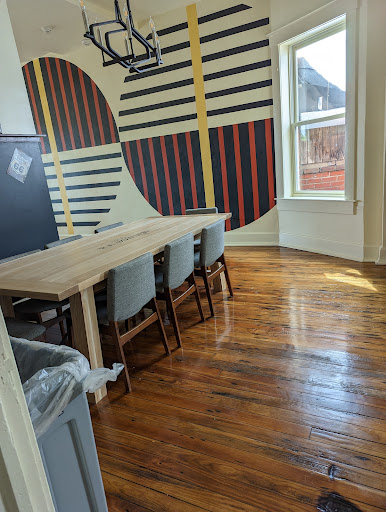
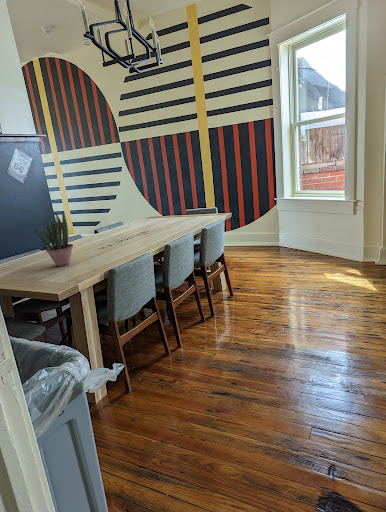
+ potted plant [34,211,74,267]
